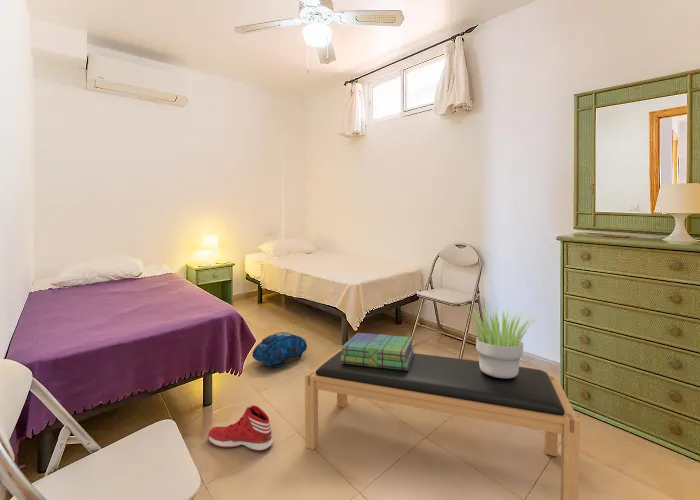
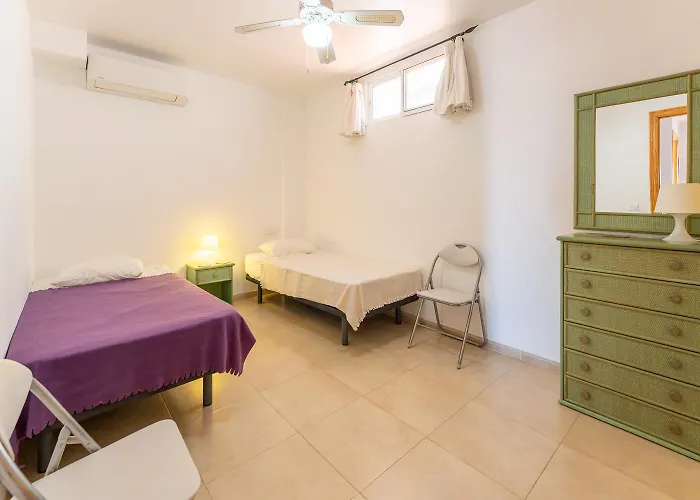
- potted plant [462,306,540,378]
- backpack [251,331,308,368]
- bench [304,348,581,500]
- stack of books [341,332,415,370]
- sneaker [207,404,274,452]
